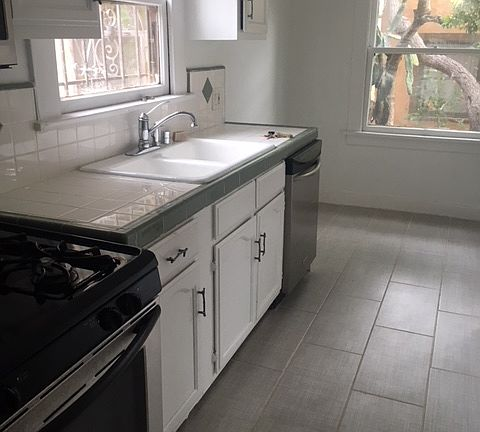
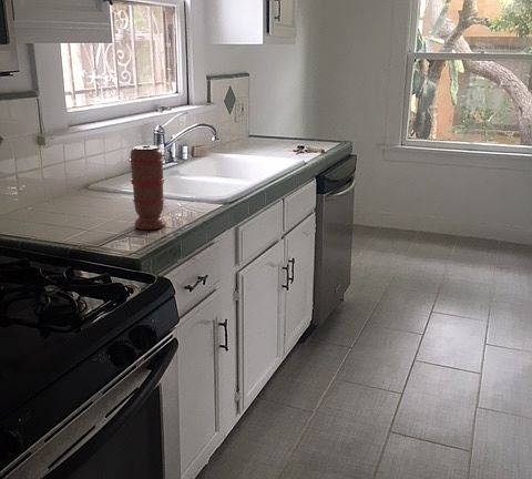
+ spice grinder [129,144,166,231]
